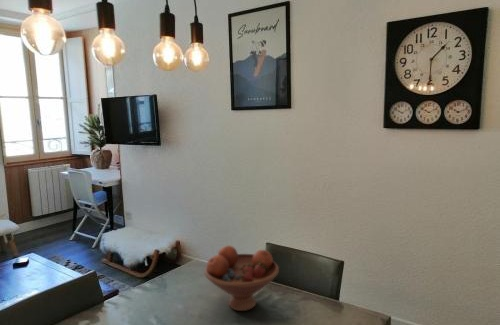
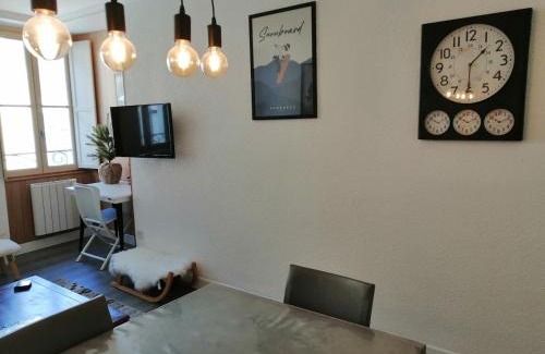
- fruit bowl [203,245,280,312]
